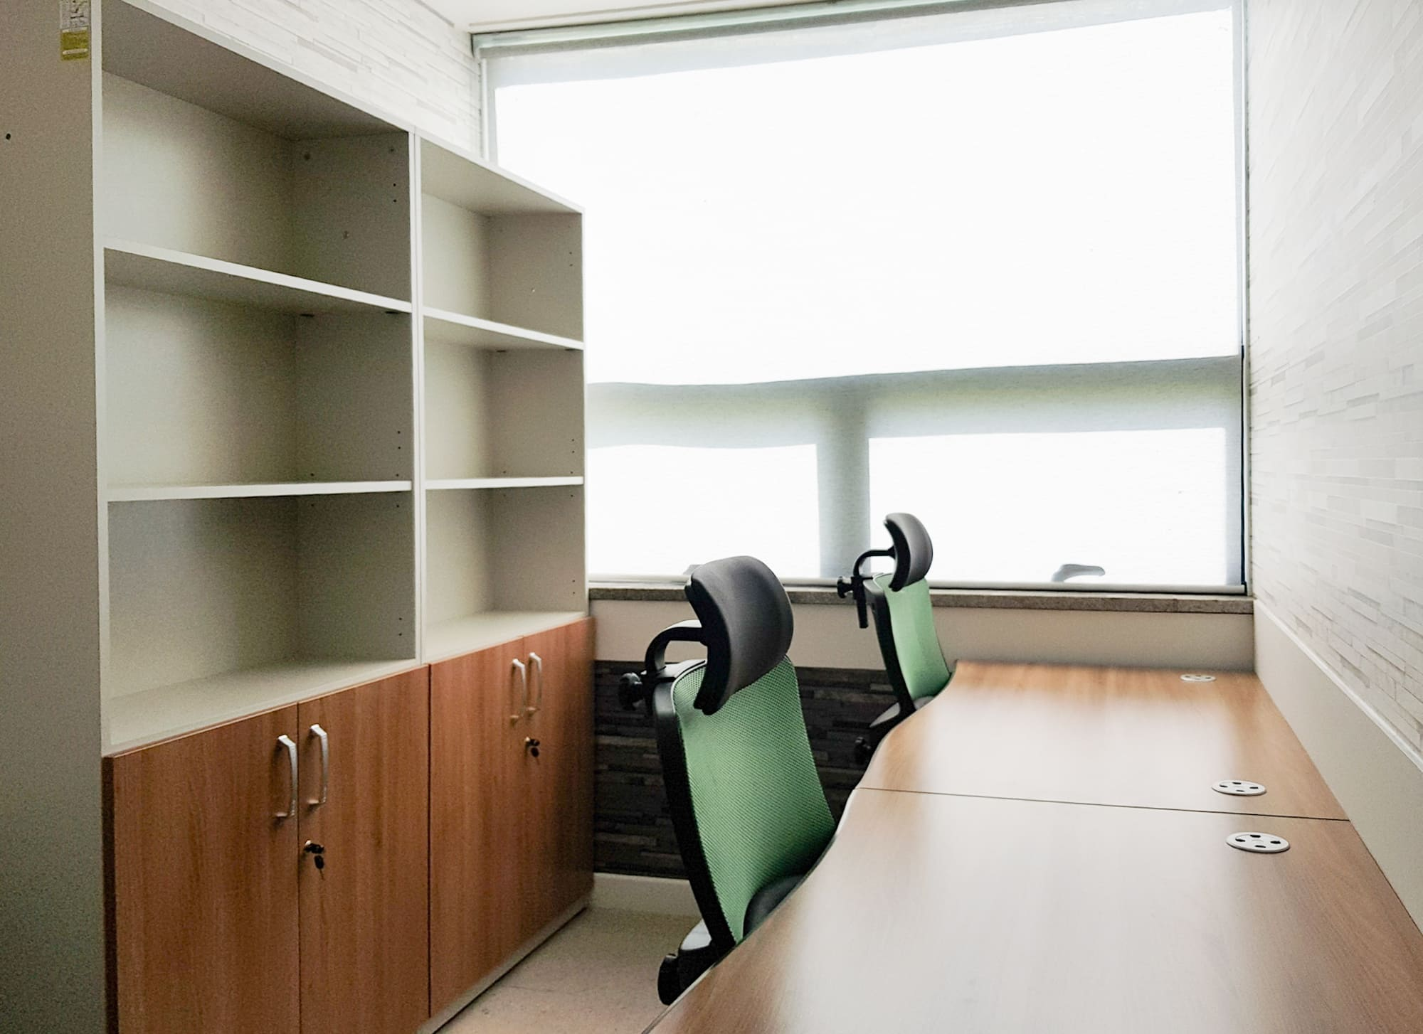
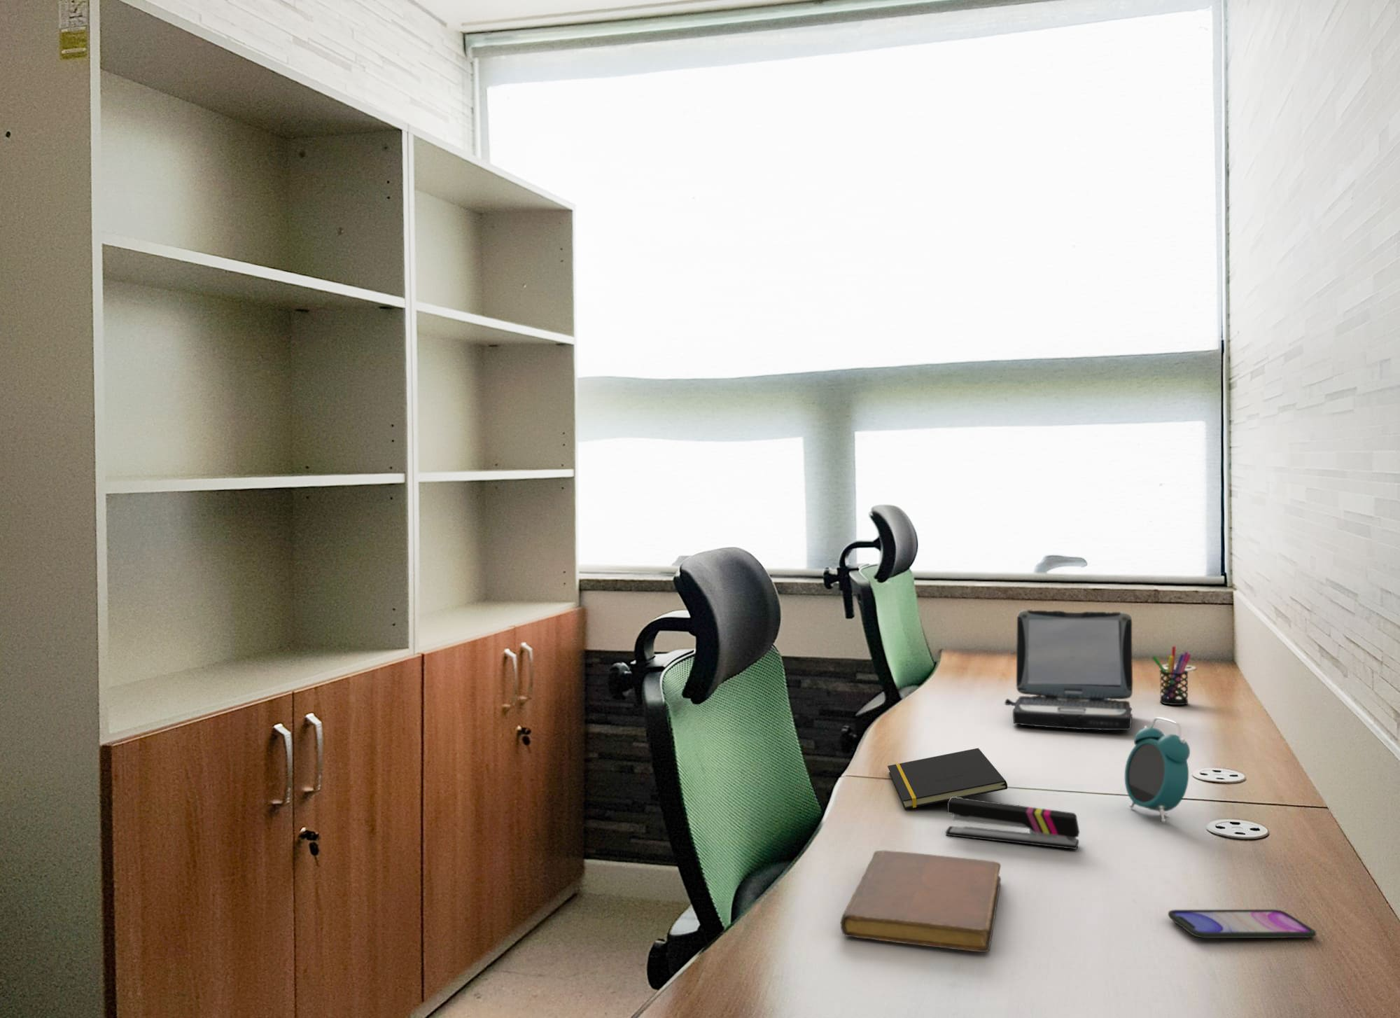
+ stapler [945,797,1080,851]
+ notepad [887,748,1008,809]
+ smartphone [1167,909,1316,939]
+ pen holder [1151,646,1191,706]
+ laptop [1003,609,1134,731]
+ alarm clock [1124,717,1190,823]
+ notebook [840,851,1002,953]
